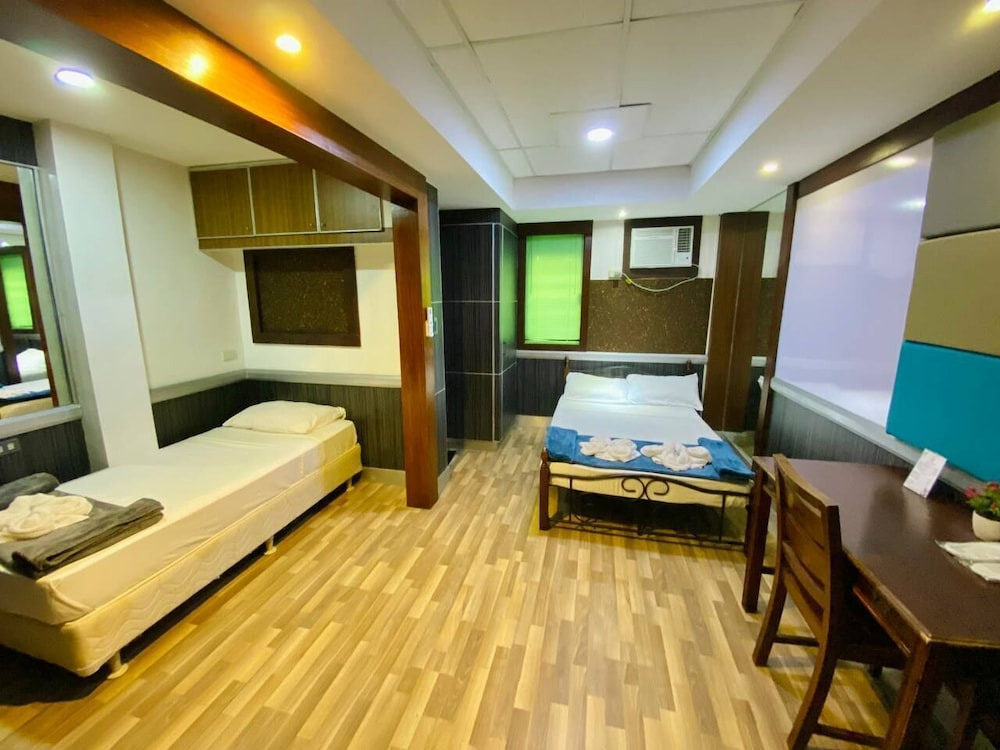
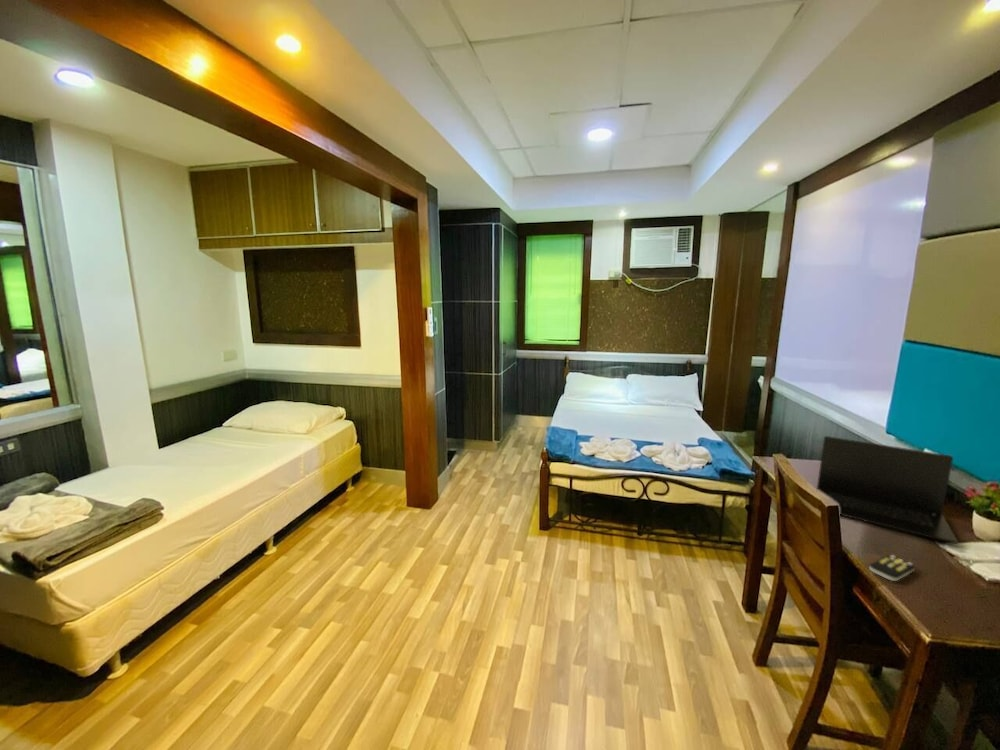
+ remote control [868,554,916,582]
+ laptop [816,435,959,545]
